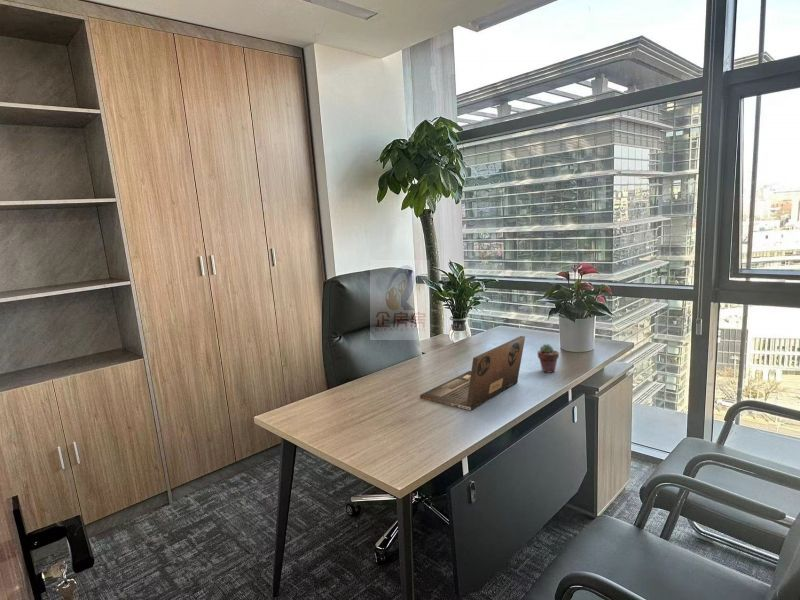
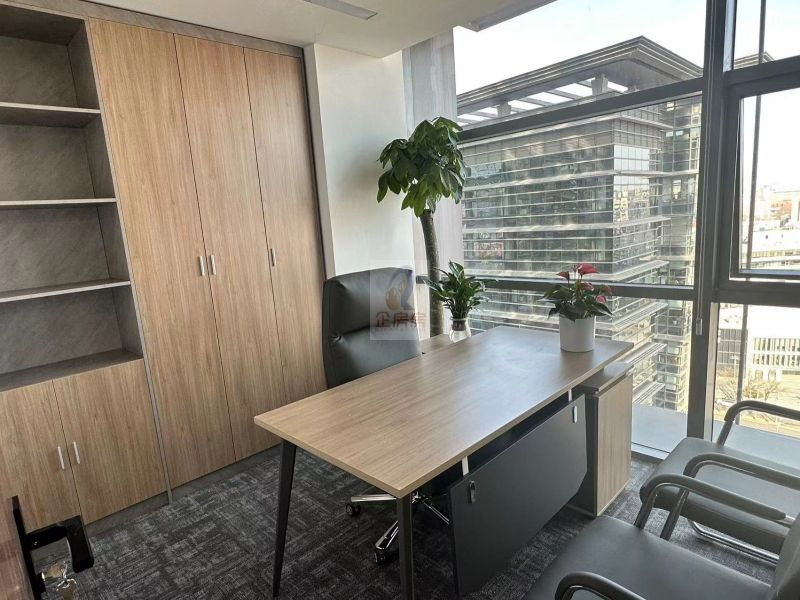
- laptop [419,335,526,411]
- potted succulent [537,343,560,374]
